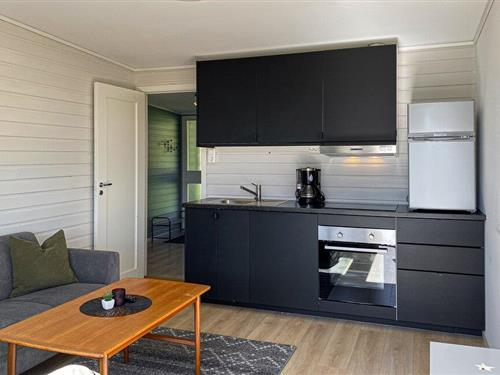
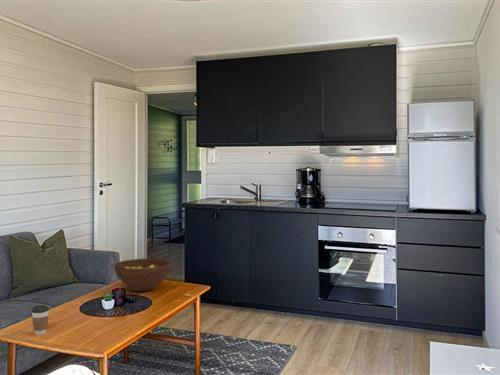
+ coffee cup [31,304,50,335]
+ fruit bowl [113,257,173,292]
